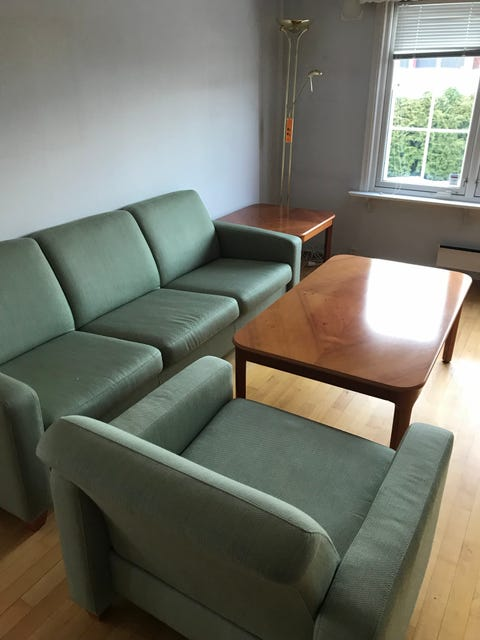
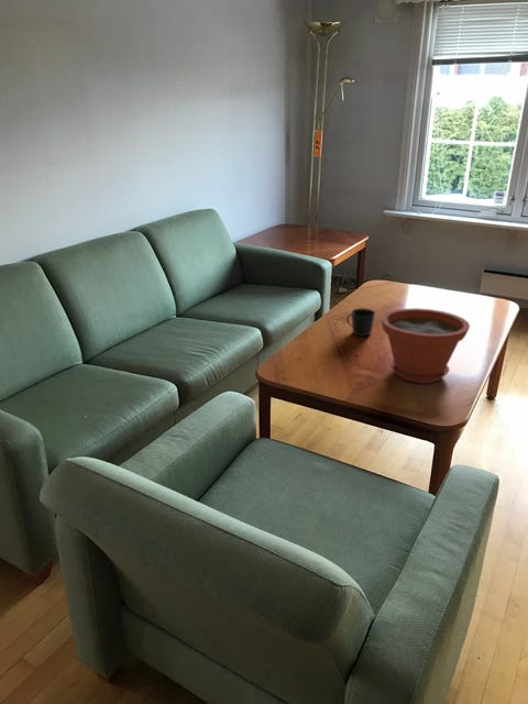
+ plant pot [380,307,471,384]
+ cup [345,307,376,337]
